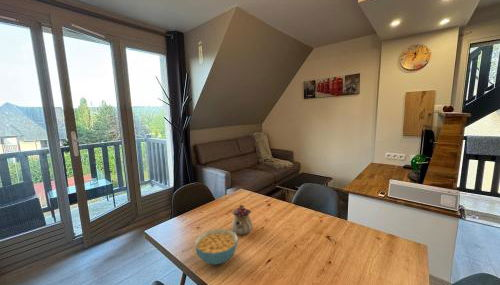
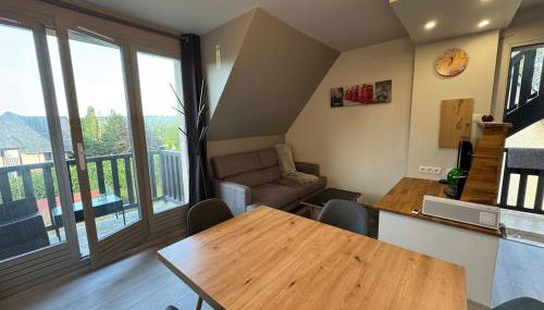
- teapot [231,204,254,236]
- cereal bowl [194,228,239,266]
